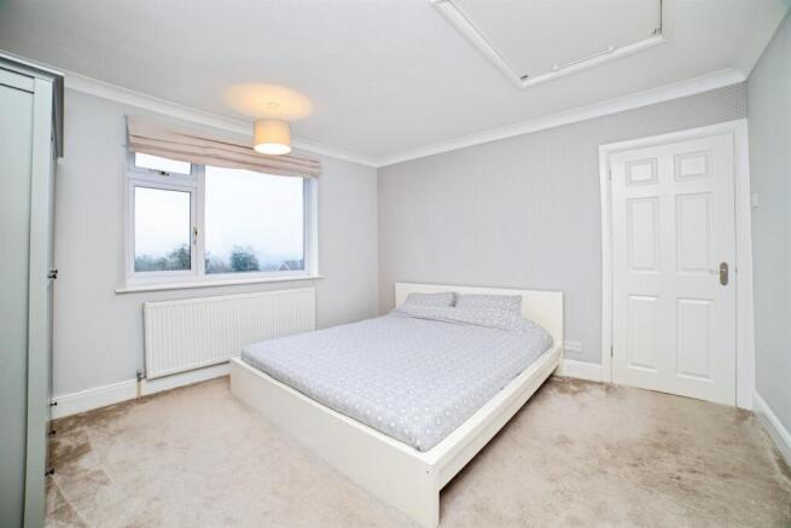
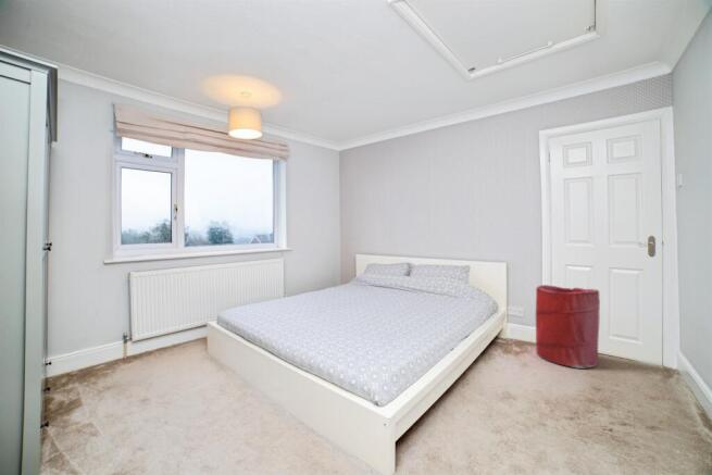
+ laundry hamper [535,284,601,370]
